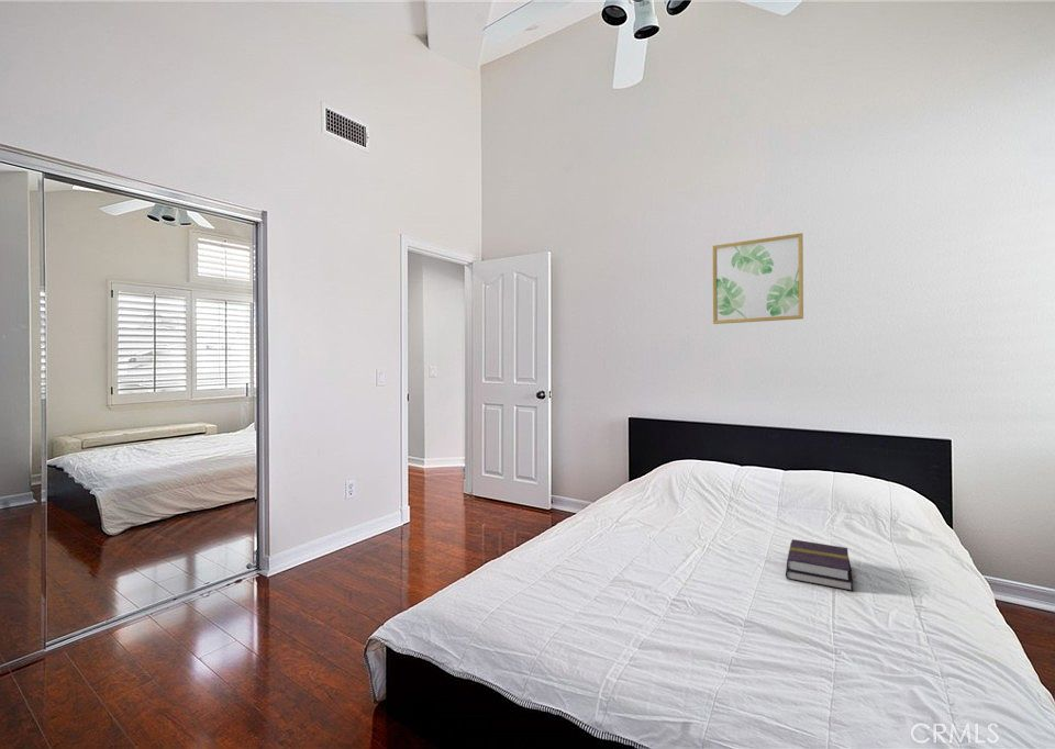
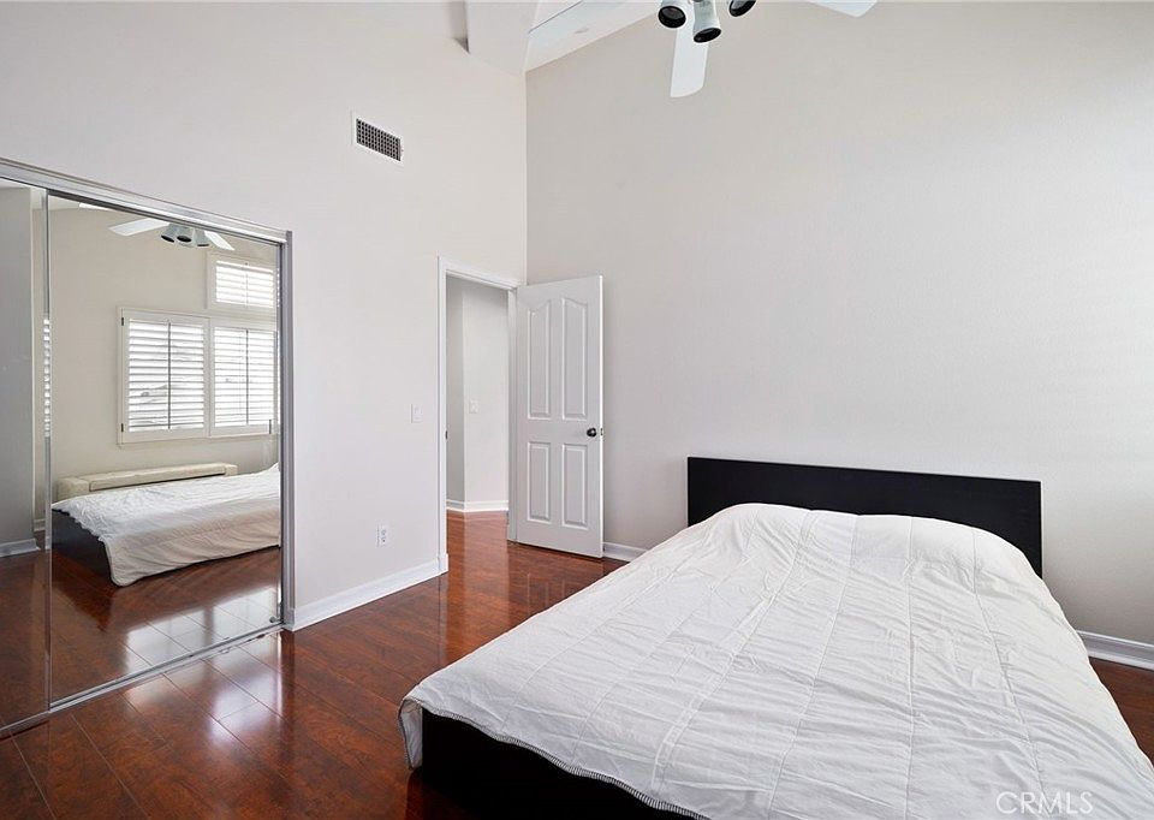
- book [785,538,854,592]
- wall art [712,232,804,325]
